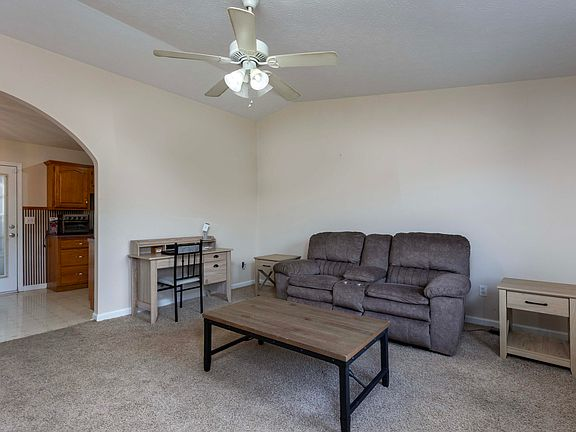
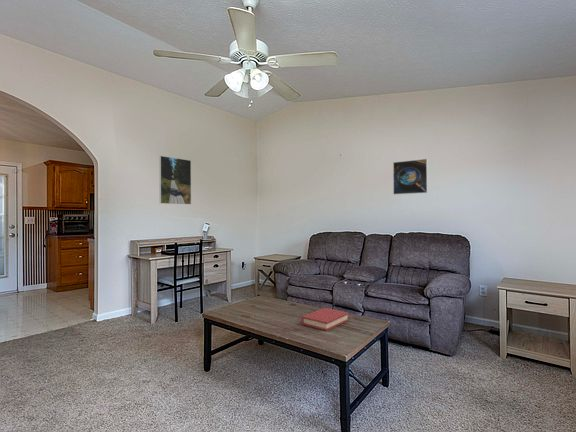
+ hardback book [301,307,349,332]
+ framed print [392,158,429,195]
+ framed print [158,155,192,205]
